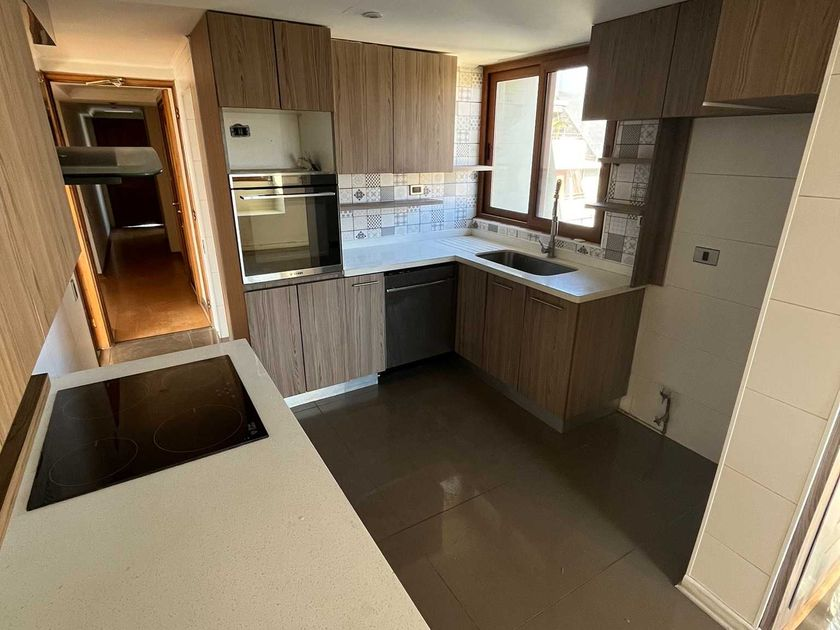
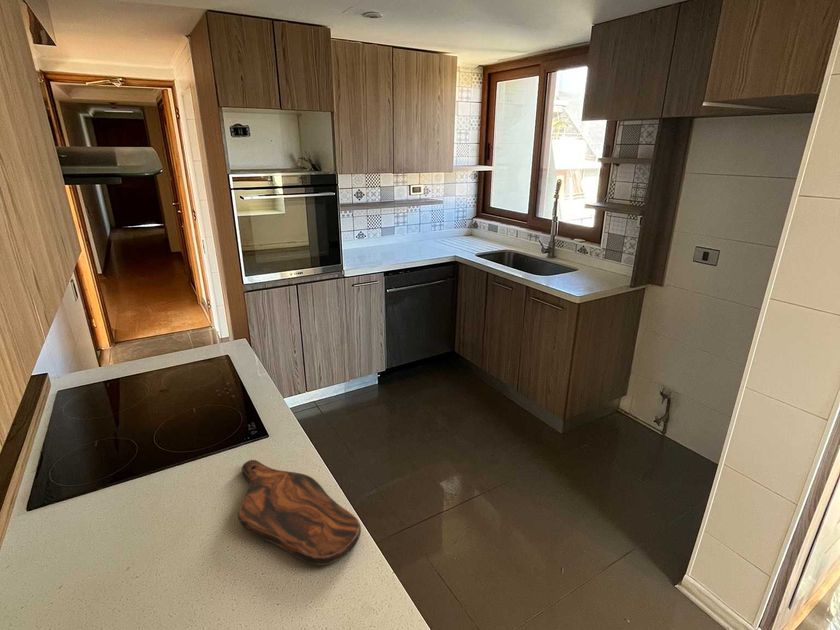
+ cutting board [237,459,362,566]
